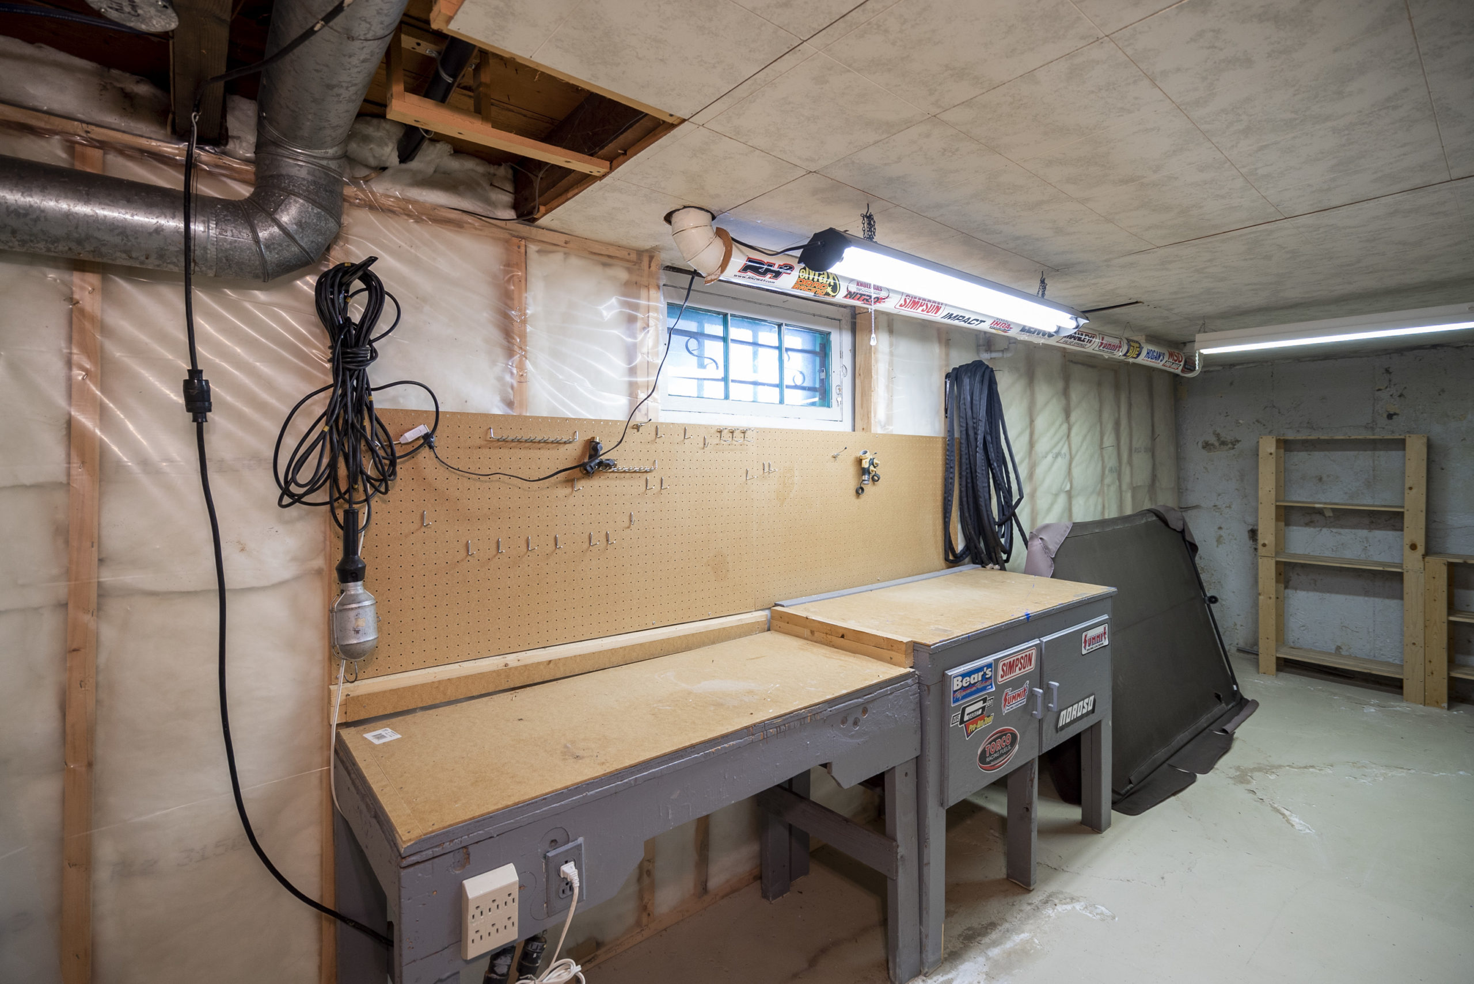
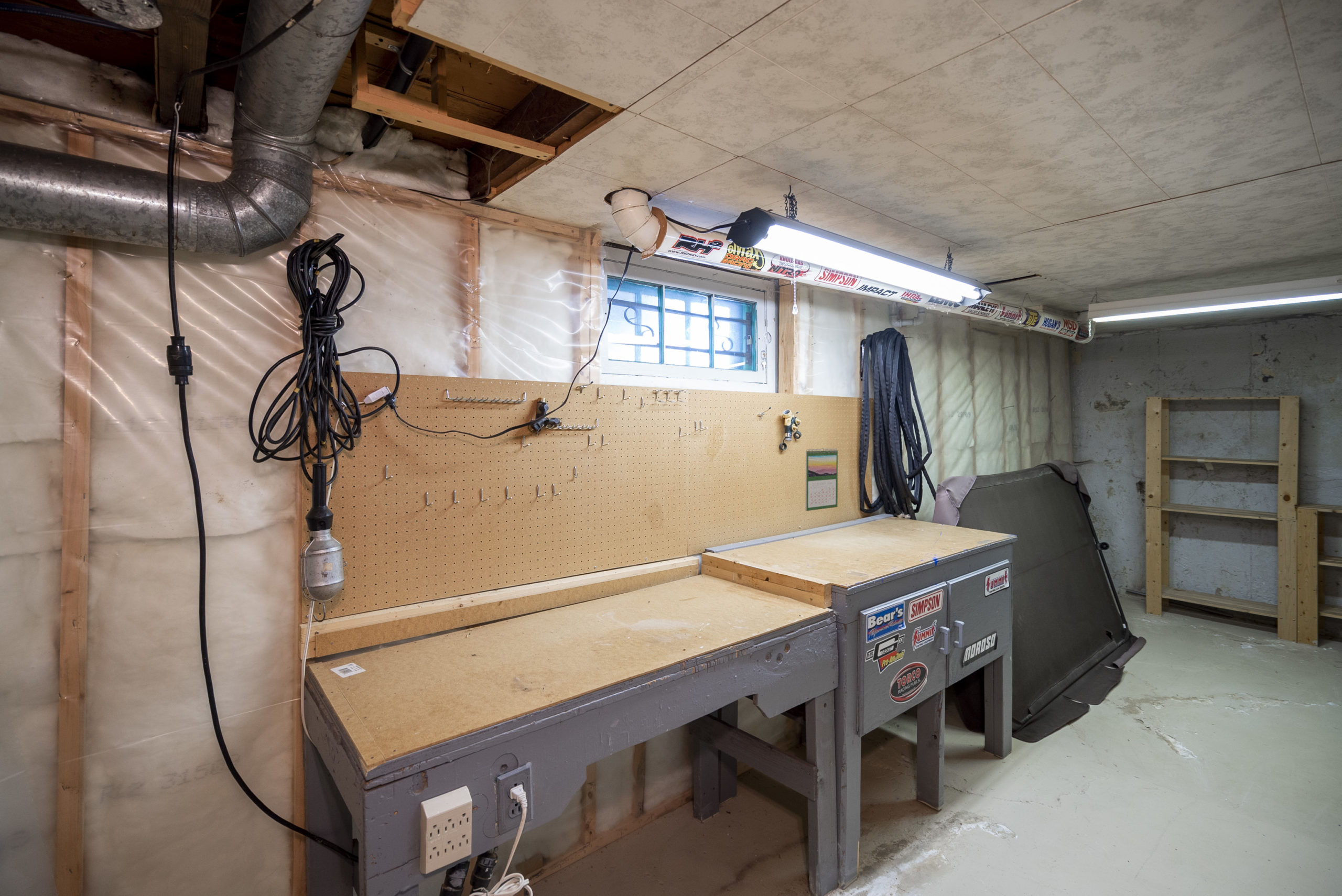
+ calendar [805,447,838,511]
